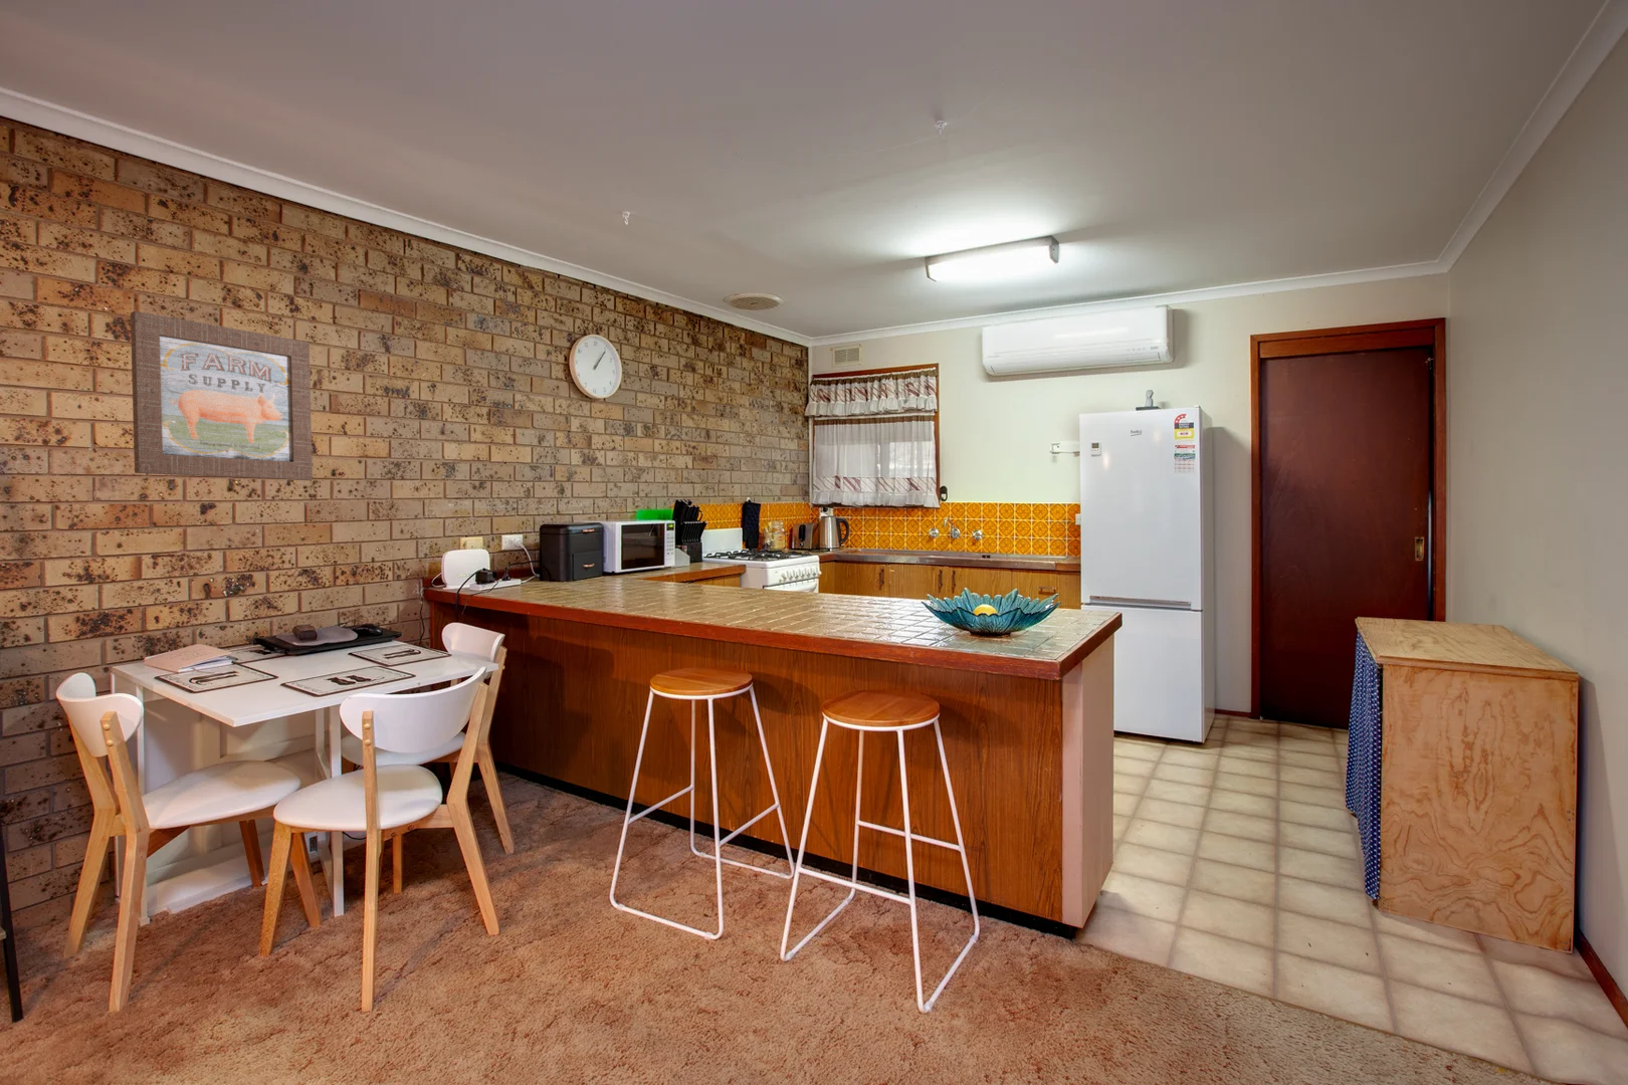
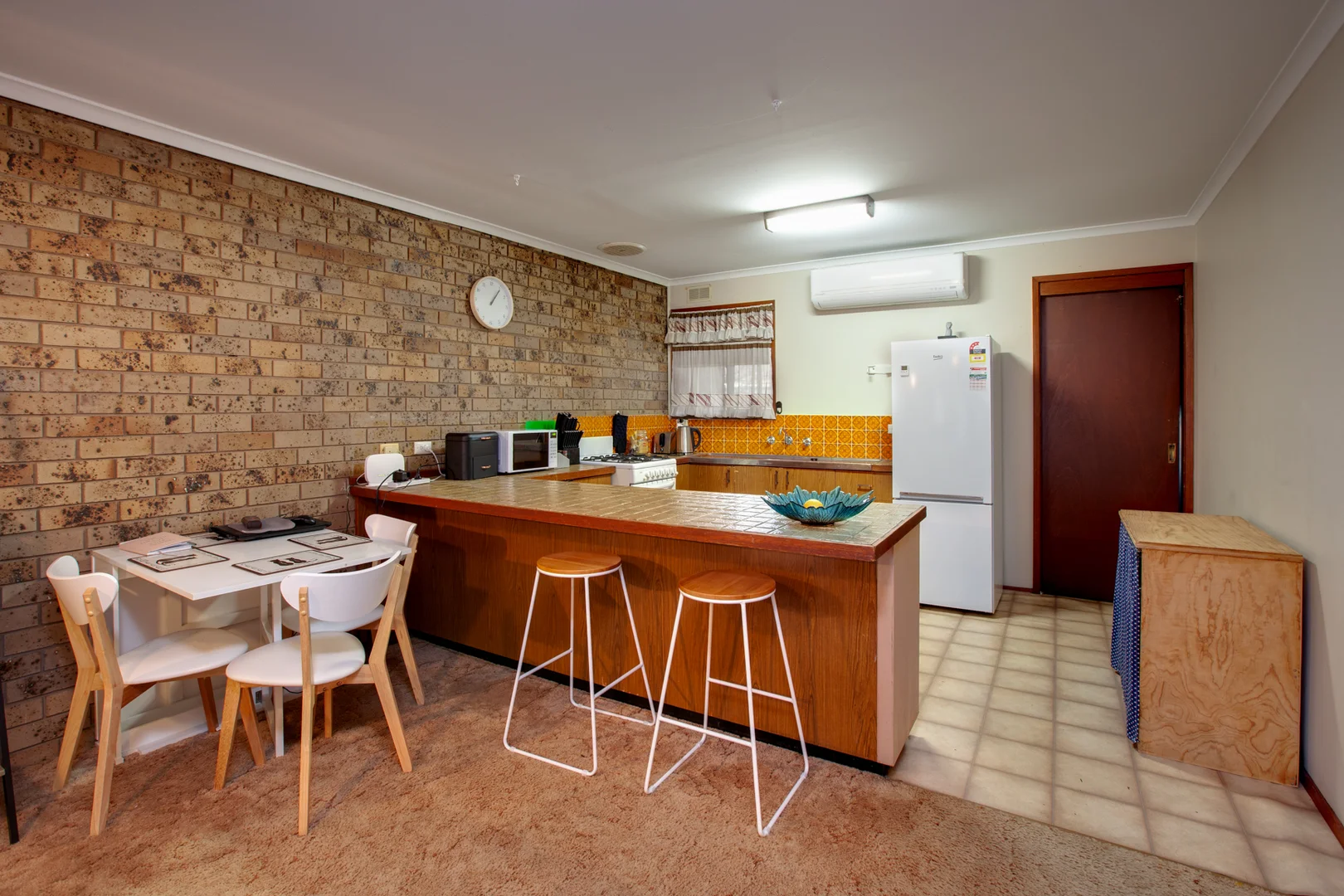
- wall art [130,310,314,481]
